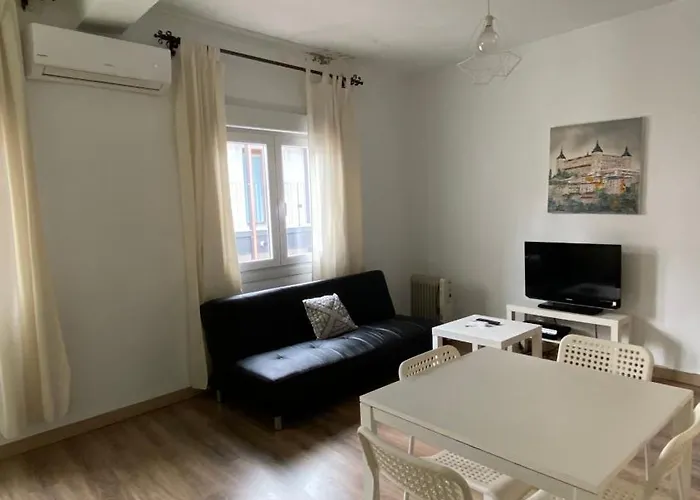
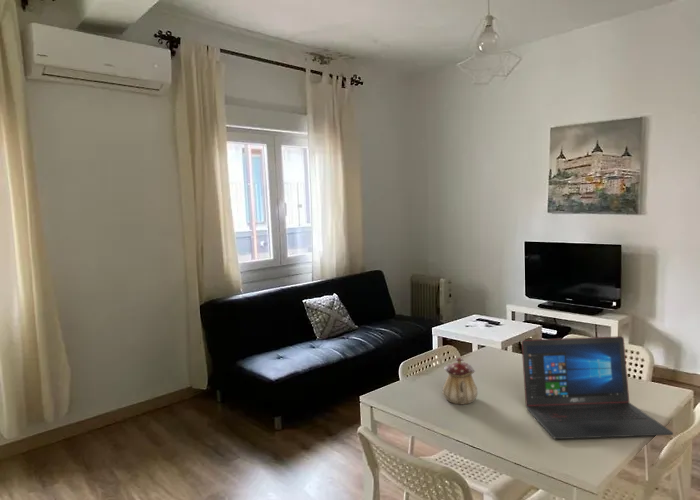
+ laptop [521,335,674,440]
+ teapot [442,357,479,405]
